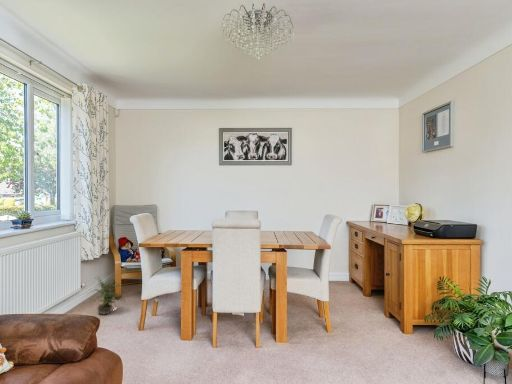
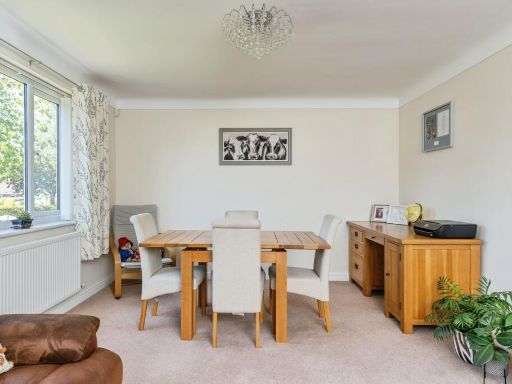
- potted plant [86,275,126,316]
